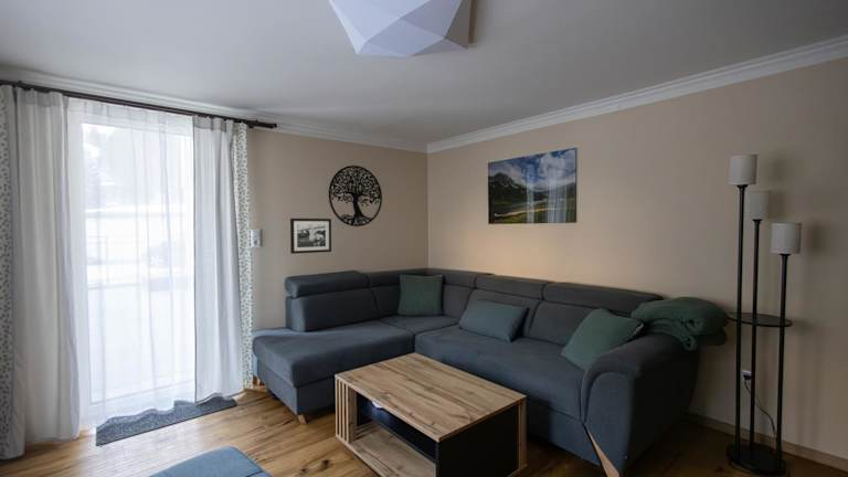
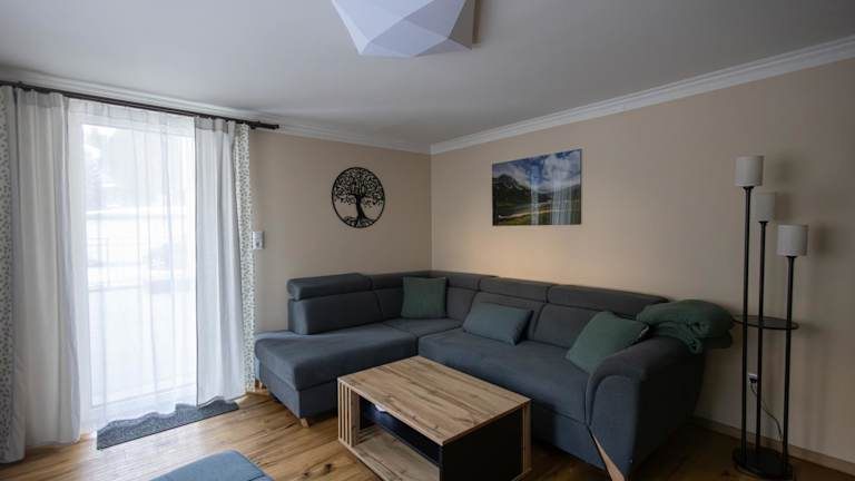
- picture frame [289,218,332,255]
